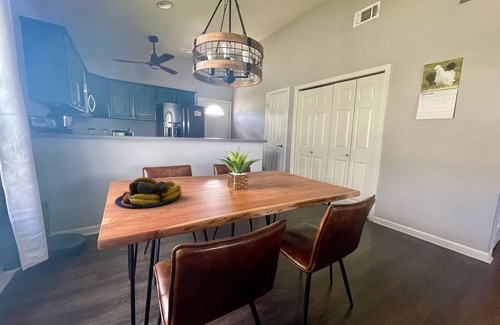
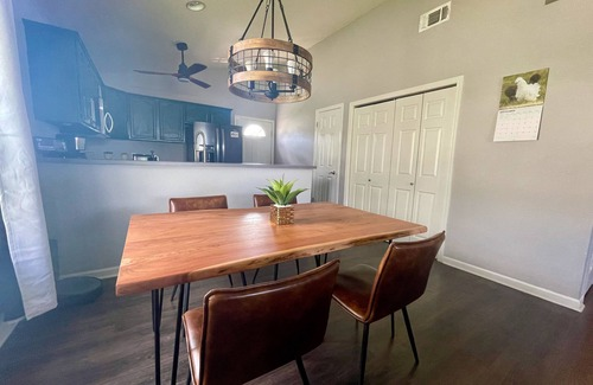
- fruit bowl [114,176,182,209]
